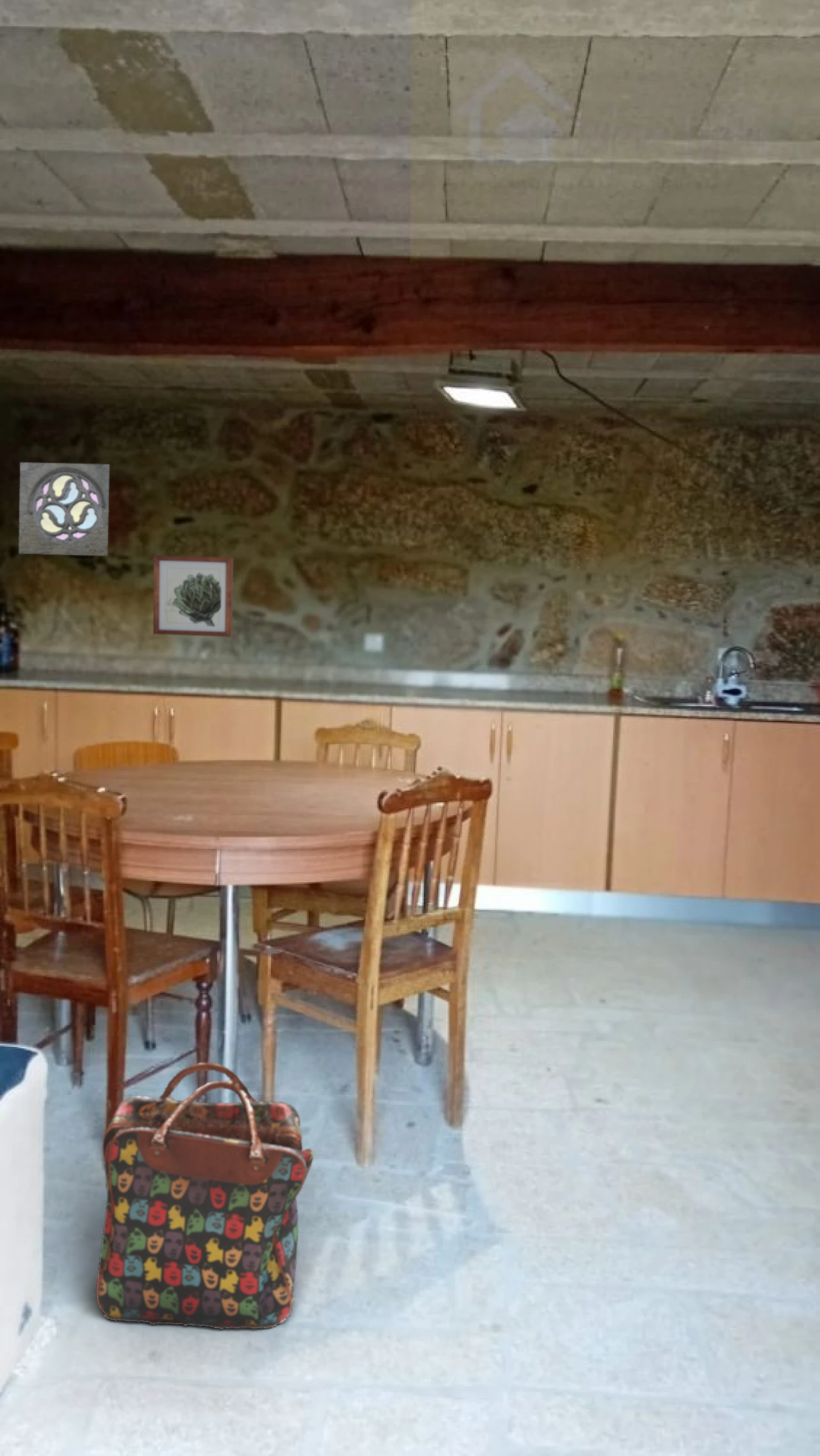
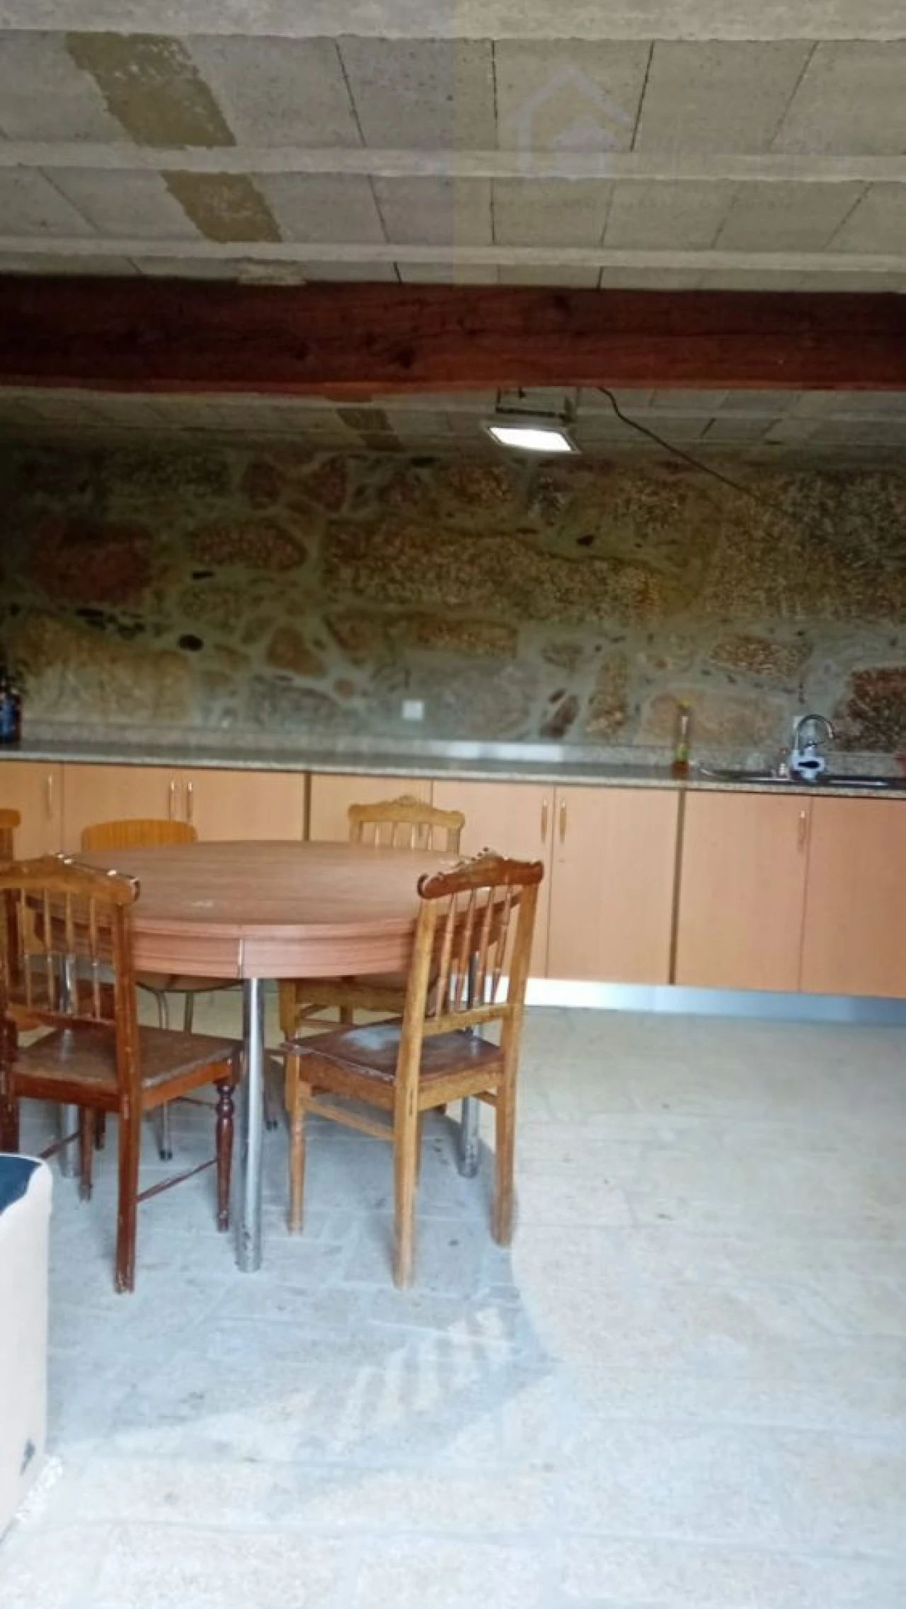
- backpack [95,1062,314,1330]
- wall art [152,554,234,638]
- wall ornament [18,462,110,556]
